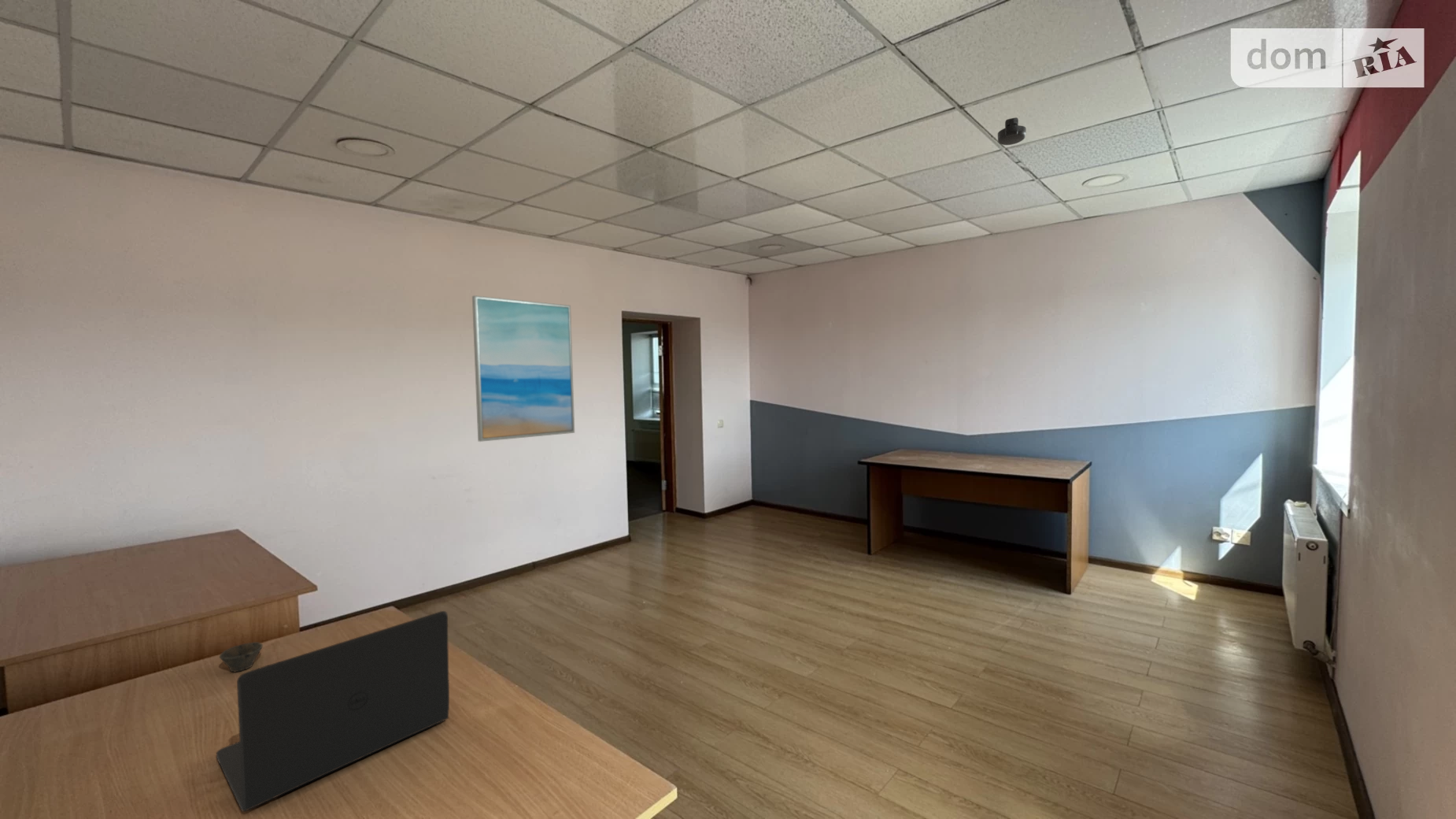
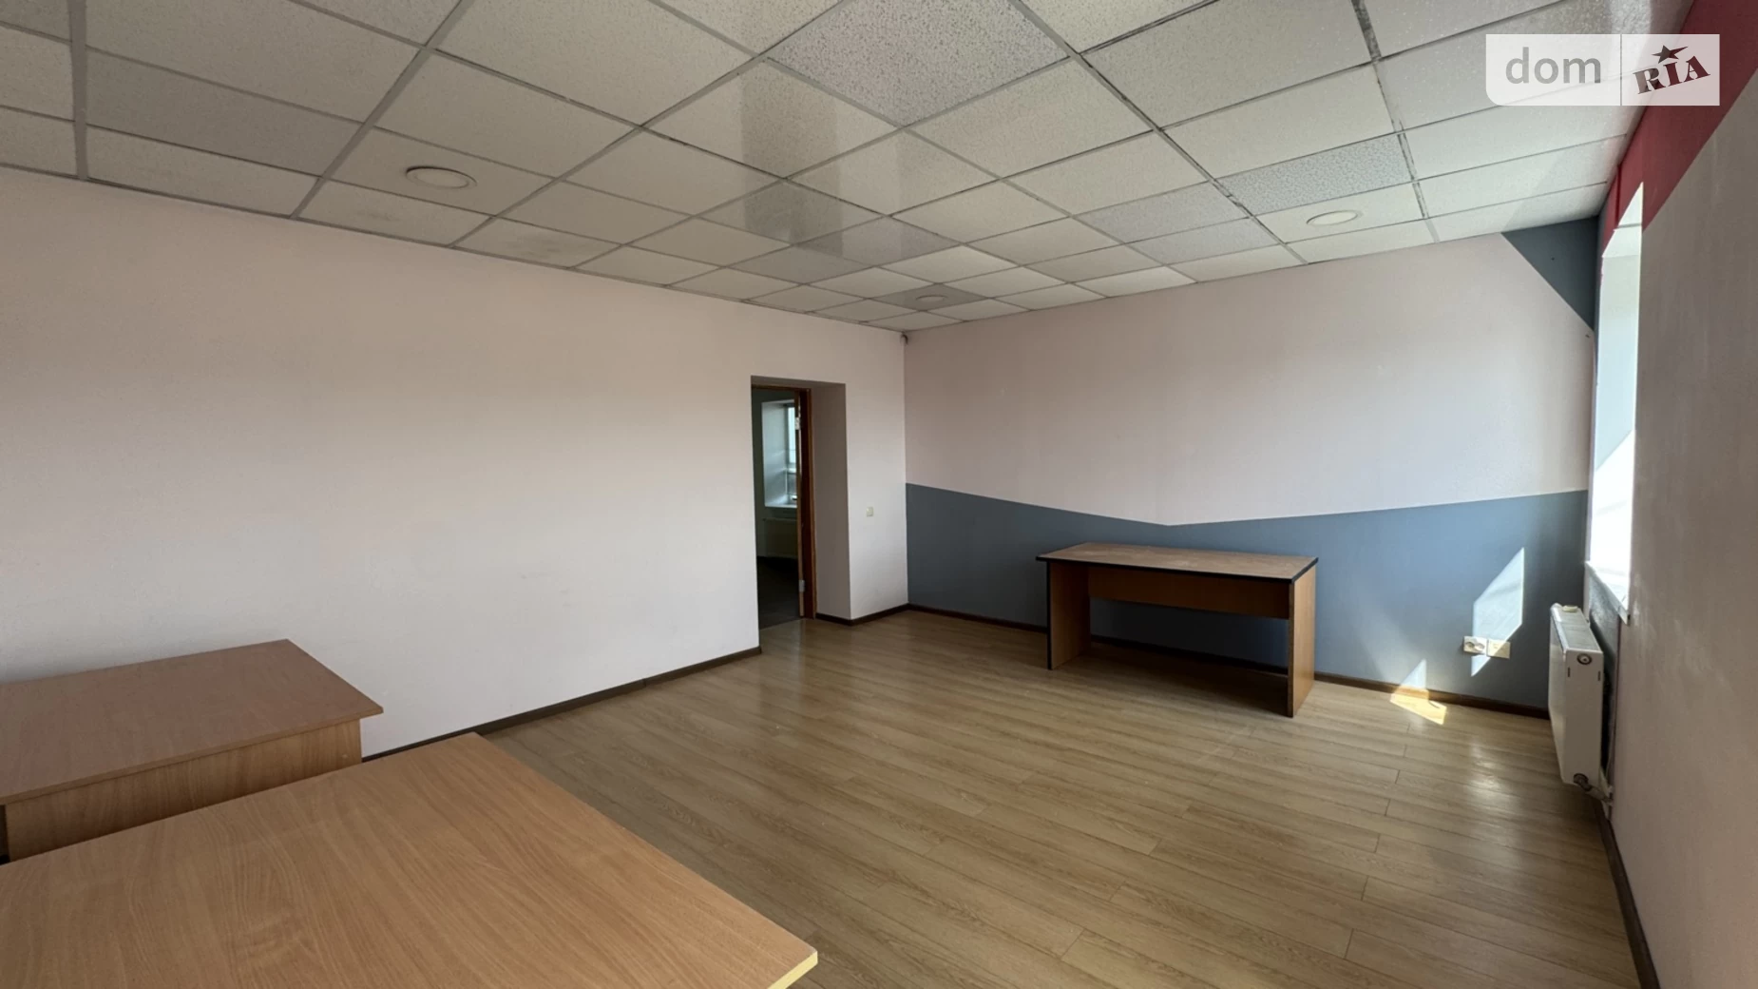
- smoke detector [997,117,1027,146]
- wall art [471,295,575,443]
- laptop [216,610,450,812]
- cup [219,642,264,673]
